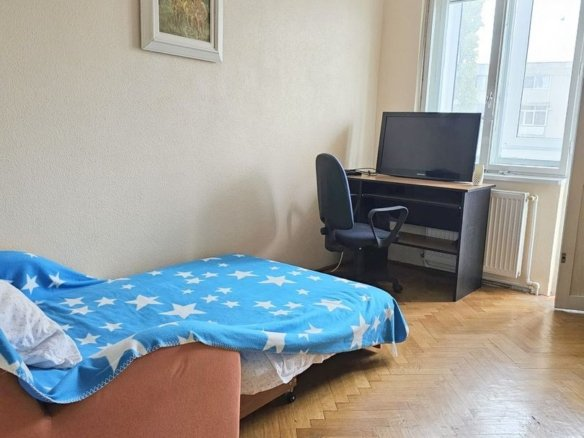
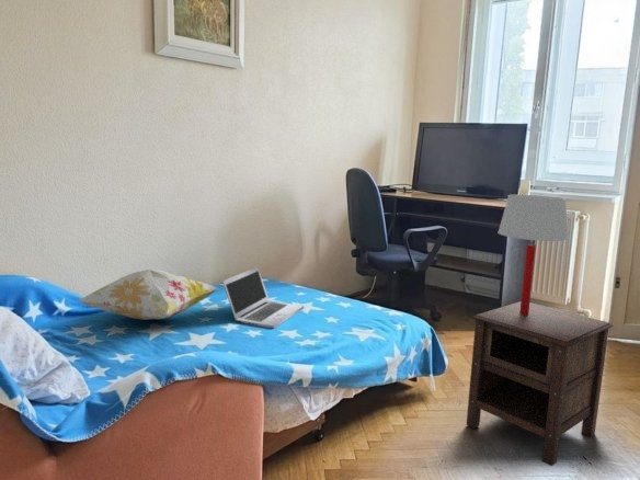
+ nightstand [466,300,614,467]
+ decorative pillow [77,268,220,321]
+ laptop [221,265,305,330]
+ table lamp [496,194,570,315]
